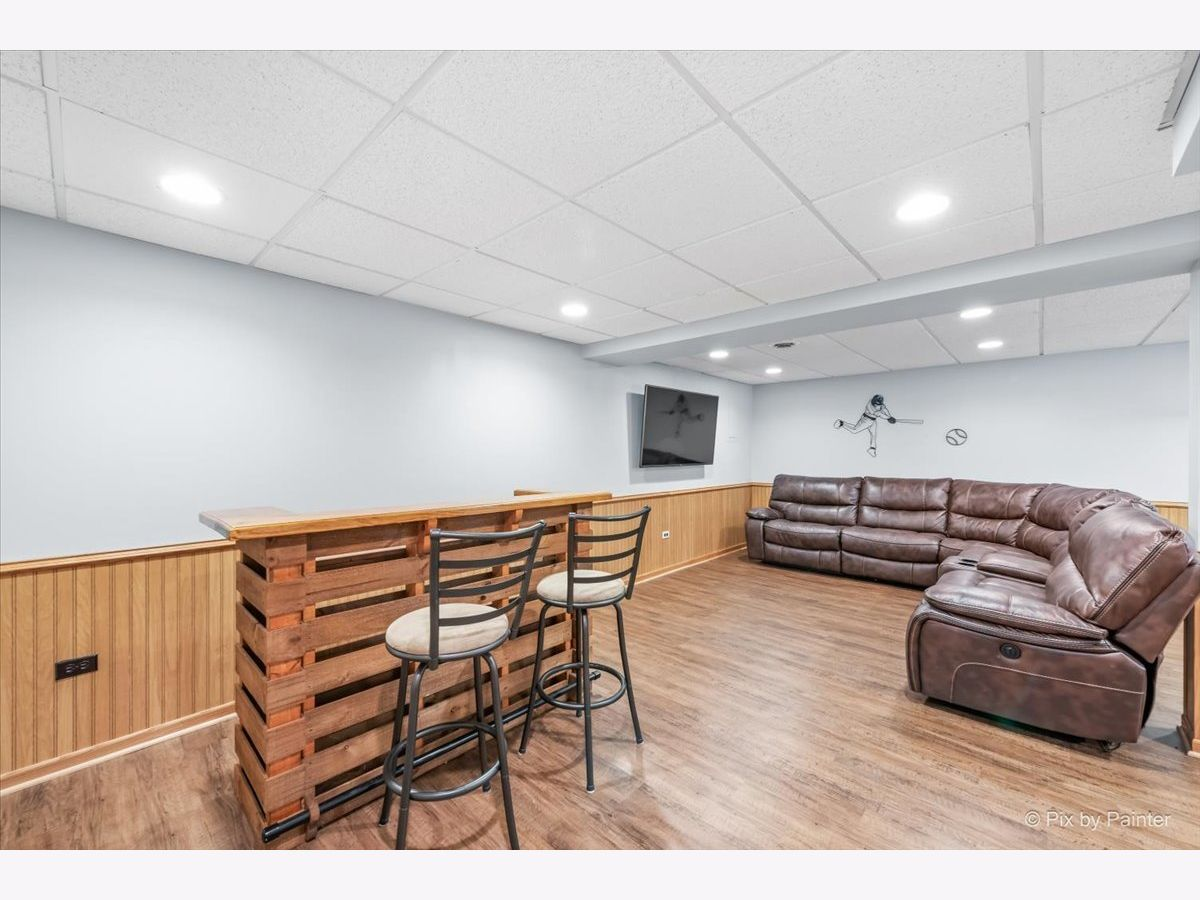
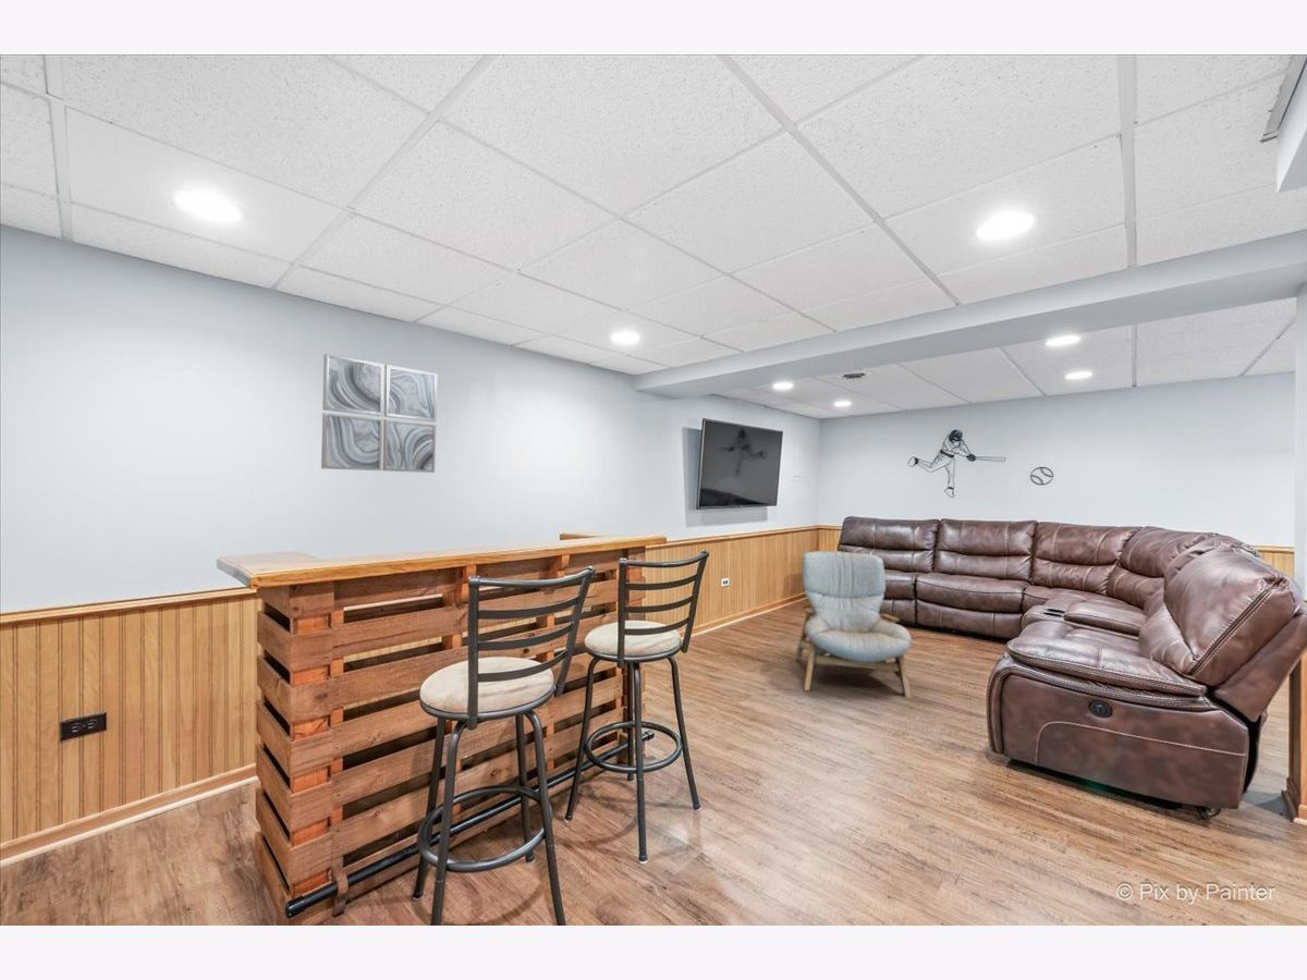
+ armchair [794,550,913,699]
+ wall art [320,353,439,474]
